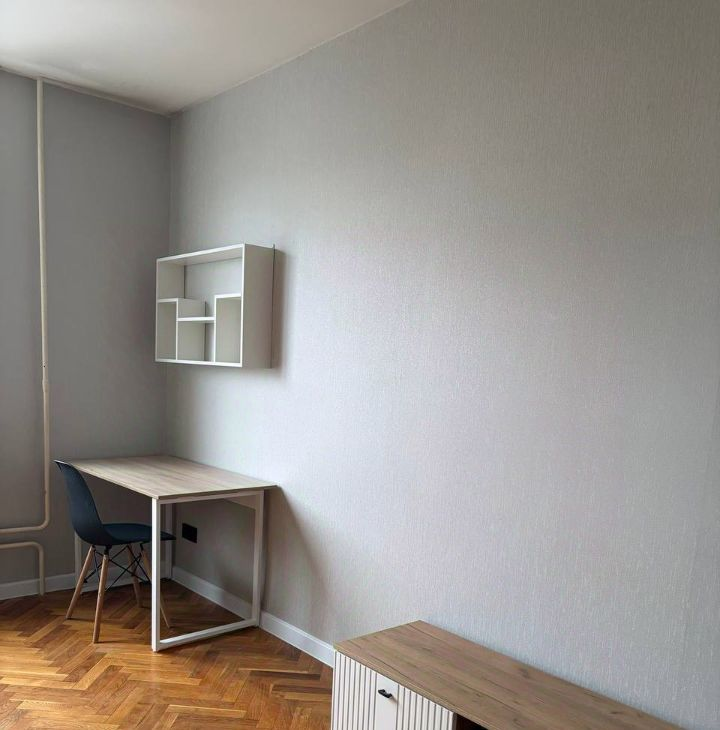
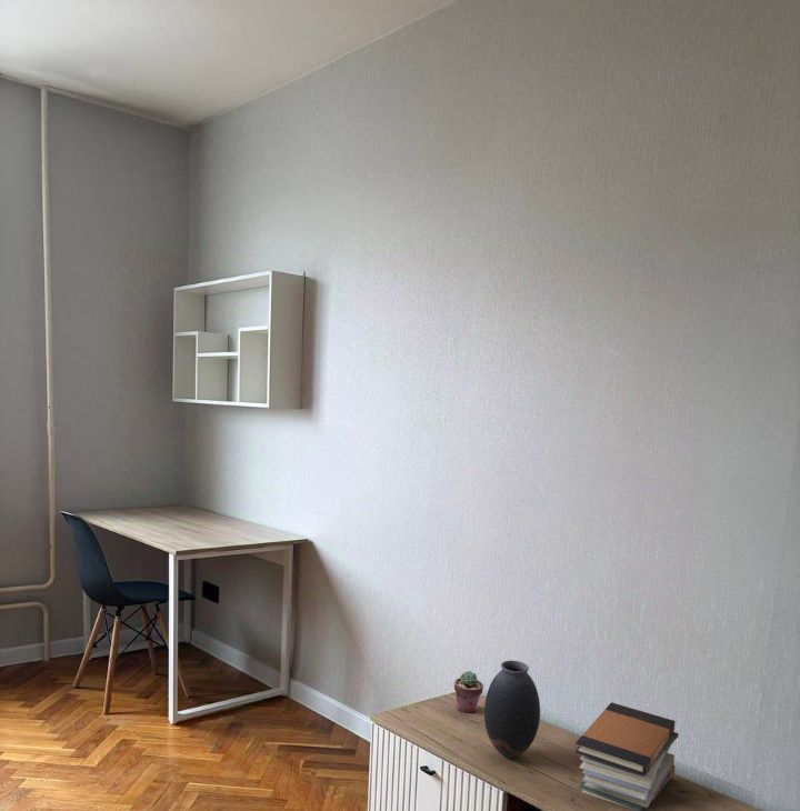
+ book stack [574,701,679,811]
+ vase [483,660,541,759]
+ potted succulent [453,670,484,714]
